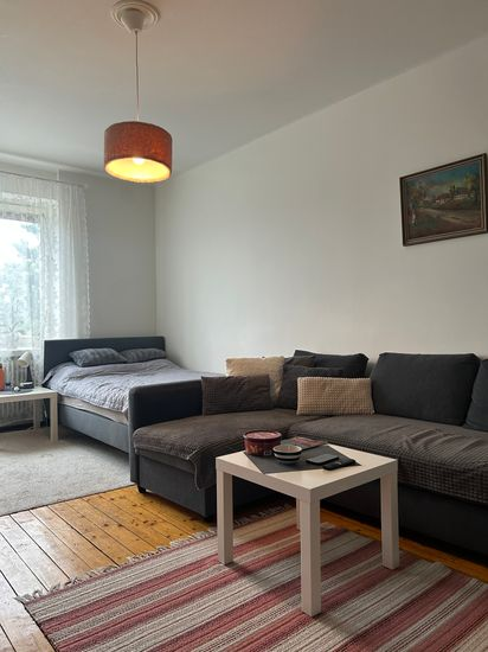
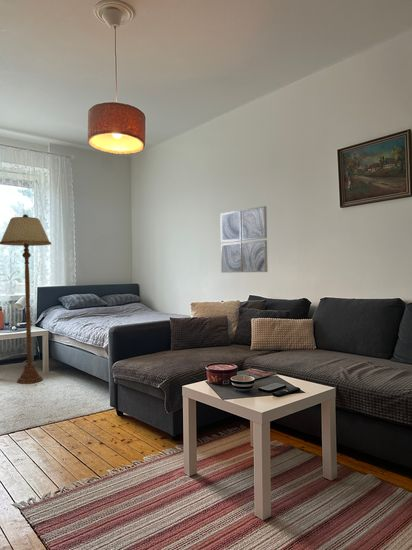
+ floor lamp [0,213,52,385]
+ wall art [219,205,269,273]
